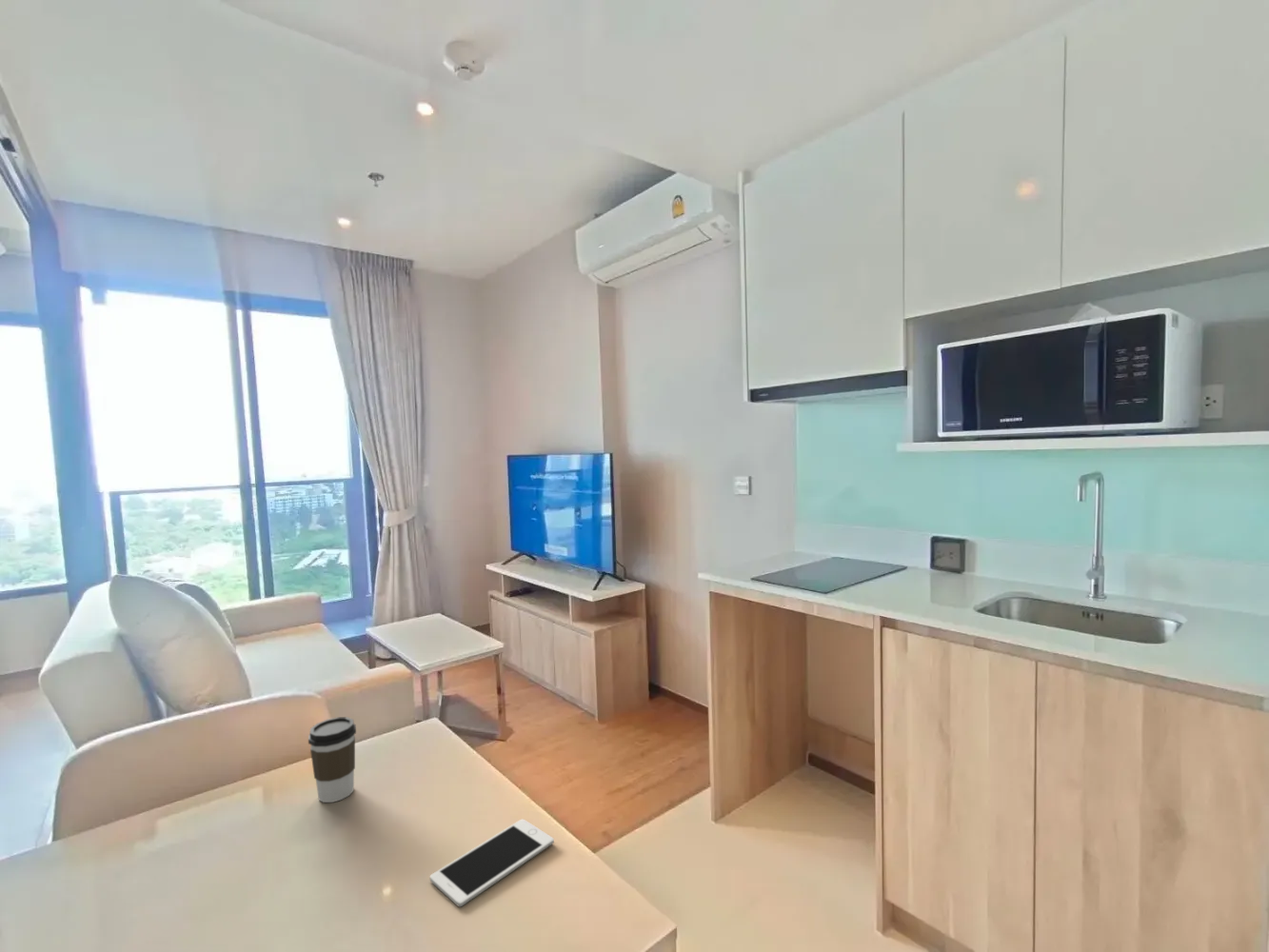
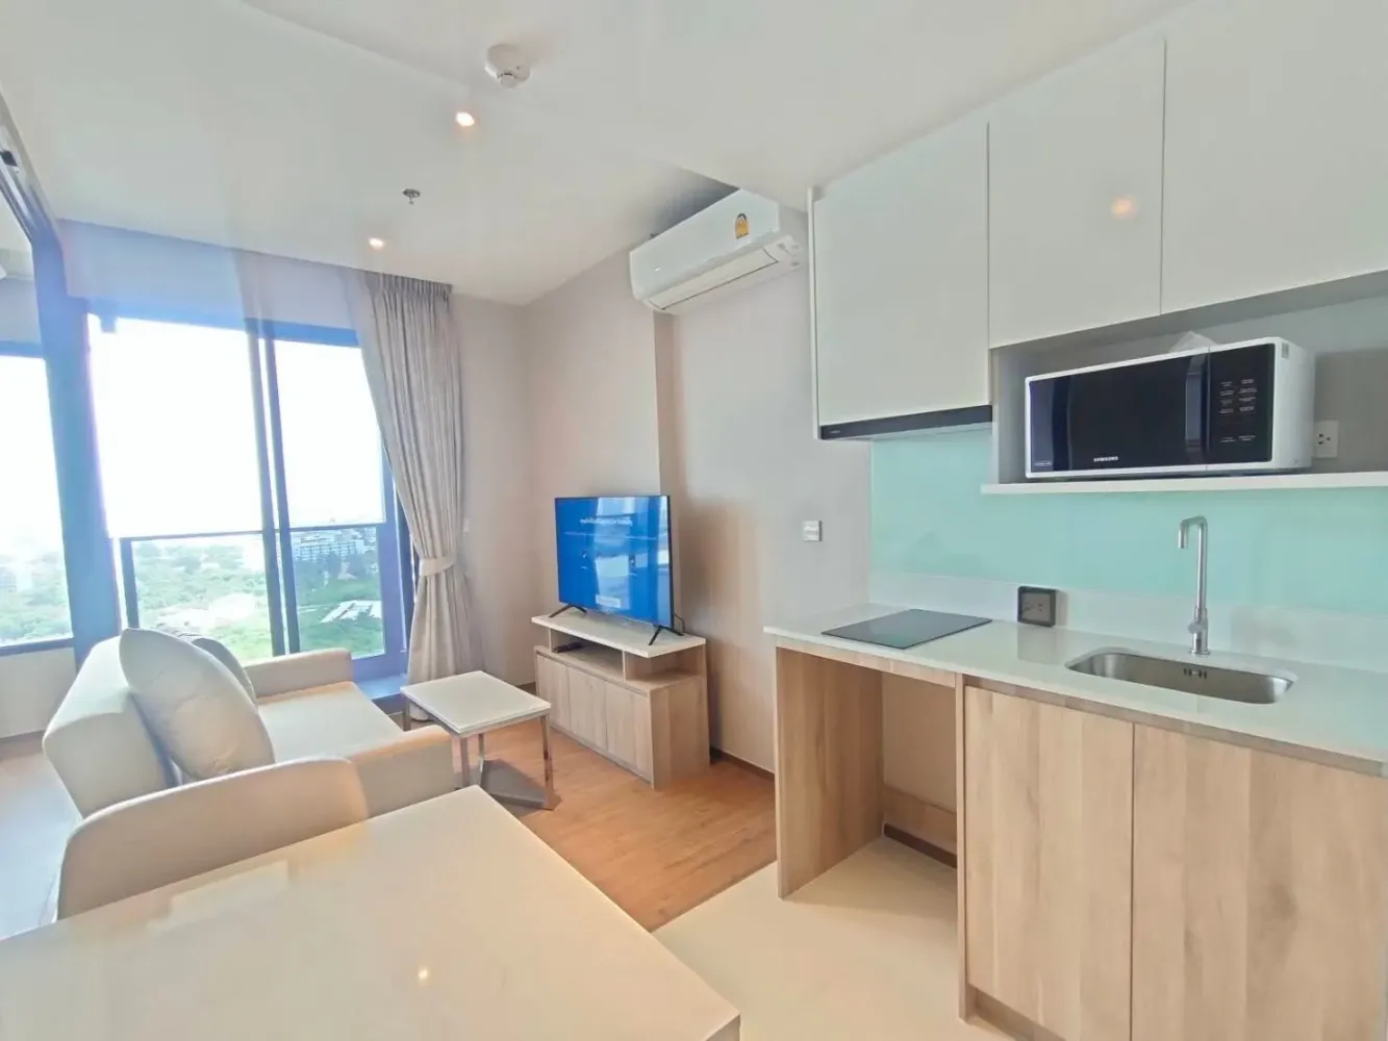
- cell phone [429,819,555,907]
- coffee cup [307,716,357,803]
